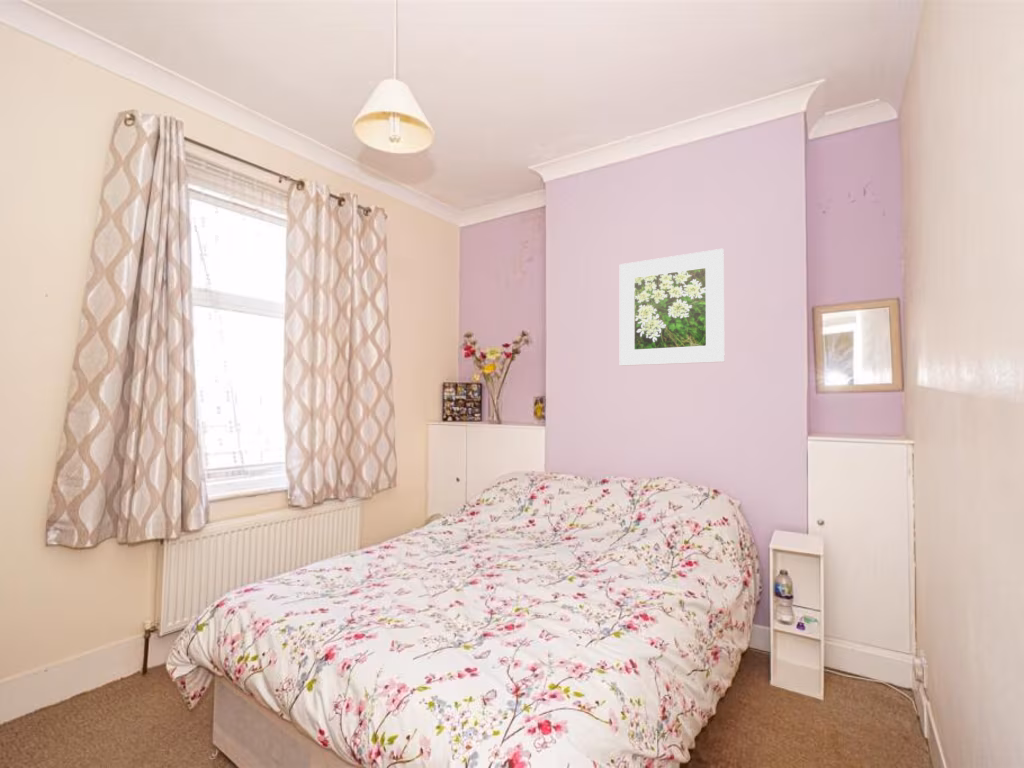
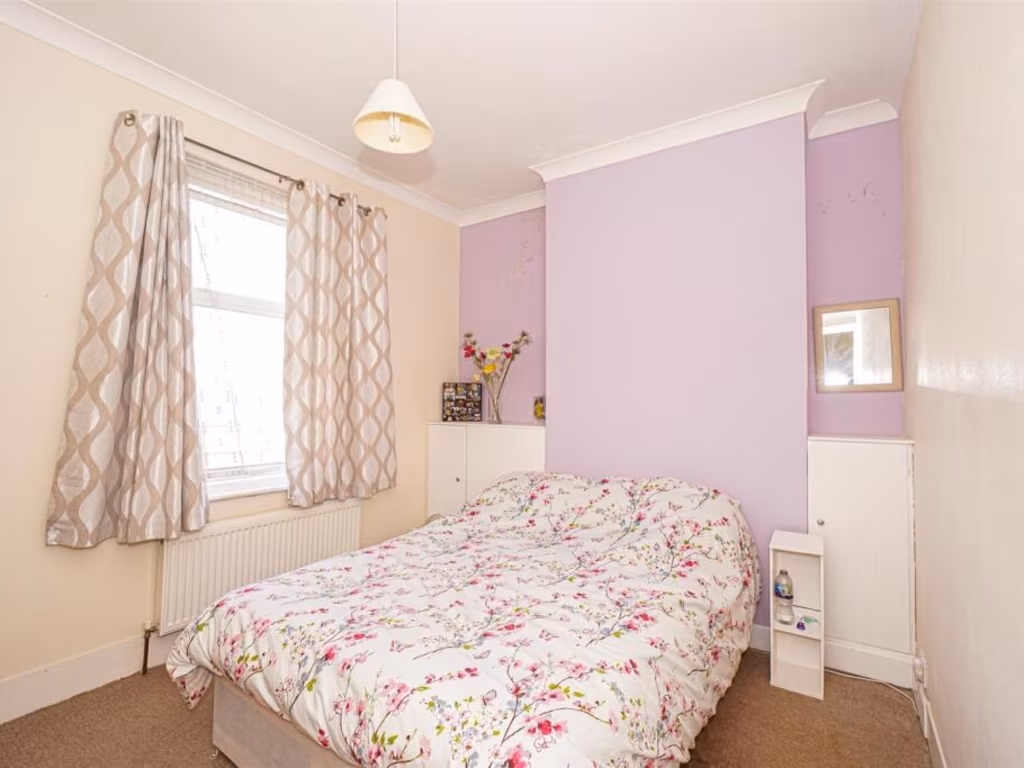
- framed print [619,248,726,367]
